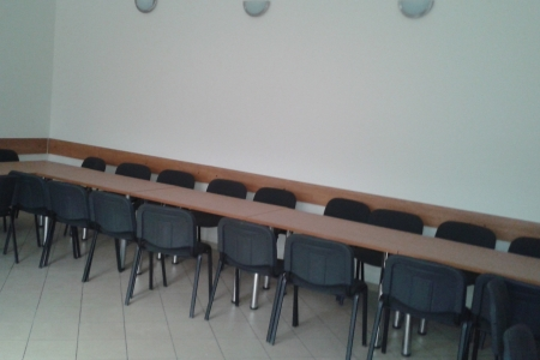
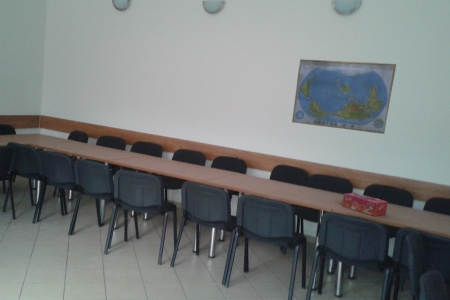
+ world map [291,58,397,135]
+ tissue box [341,192,389,217]
